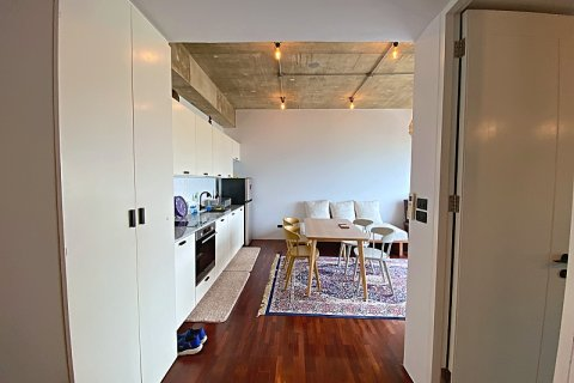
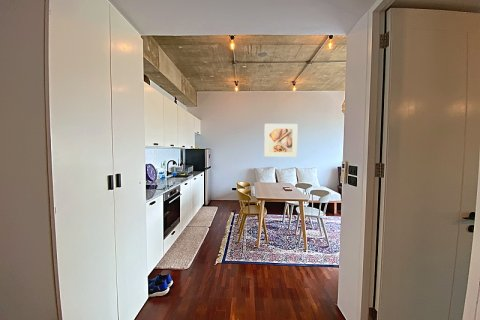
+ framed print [263,123,299,158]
